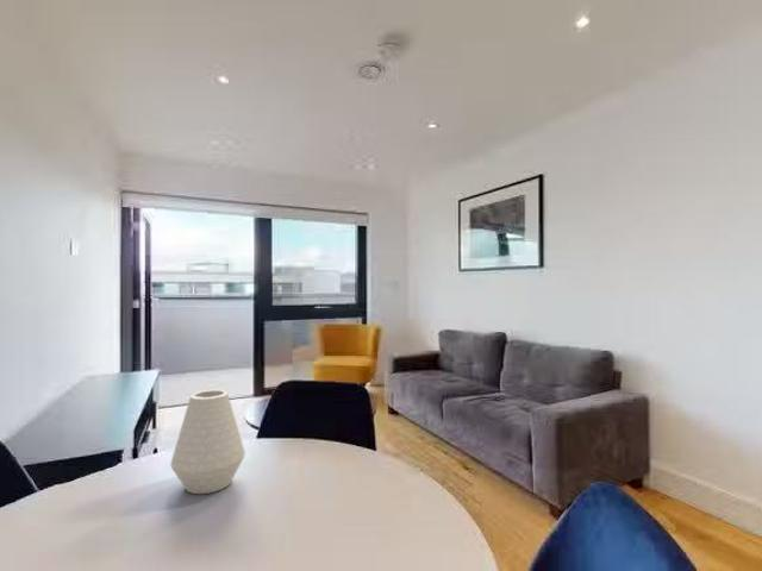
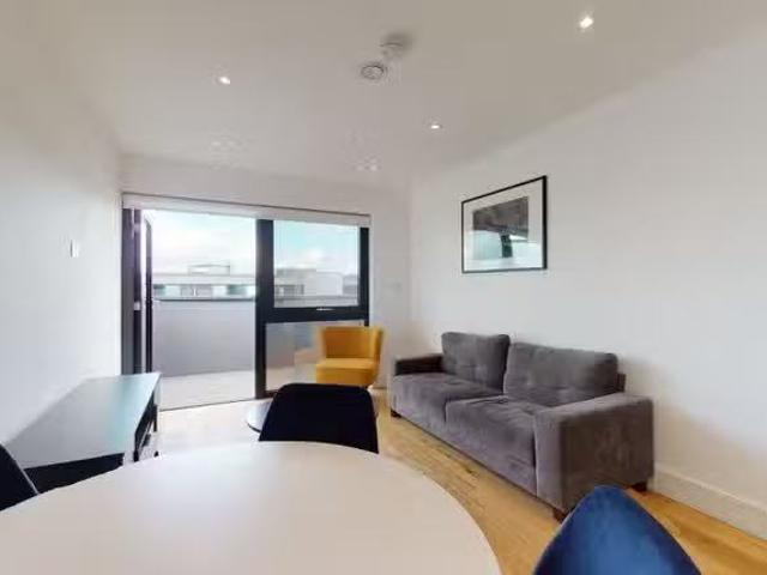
- vase [170,389,246,495]
